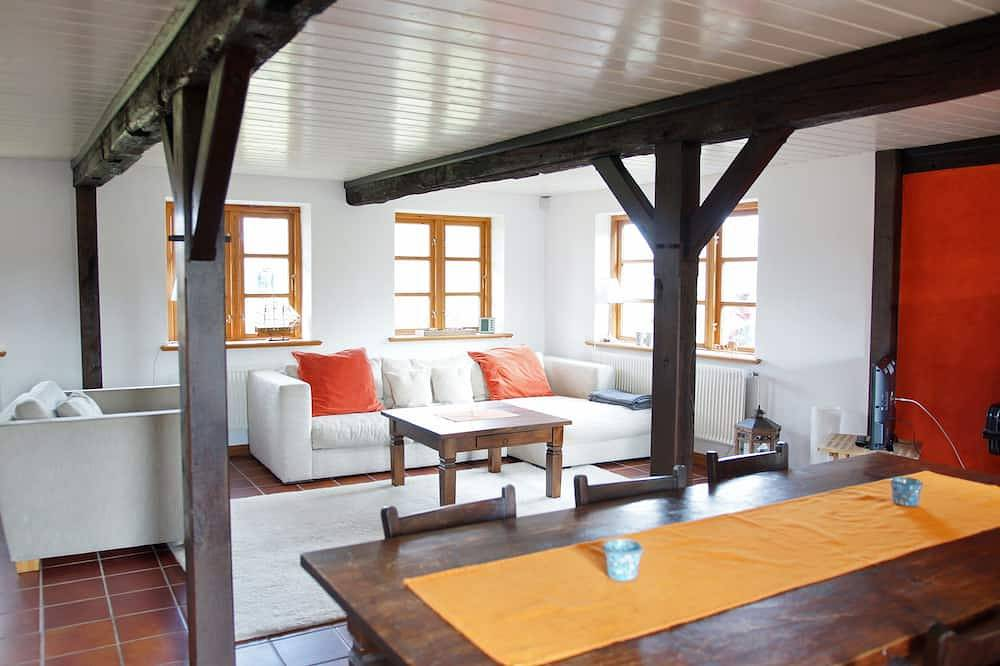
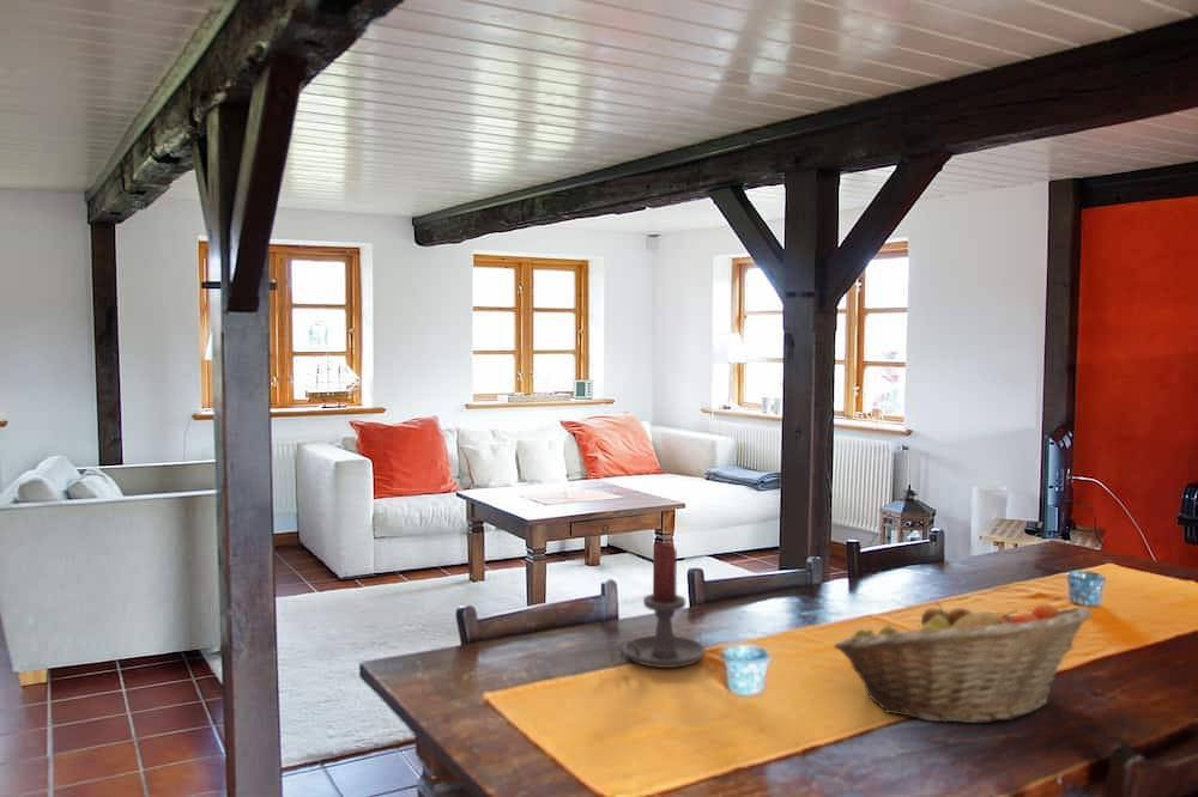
+ fruit basket [833,600,1094,724]
+ candle holder [609,542,707,669]
